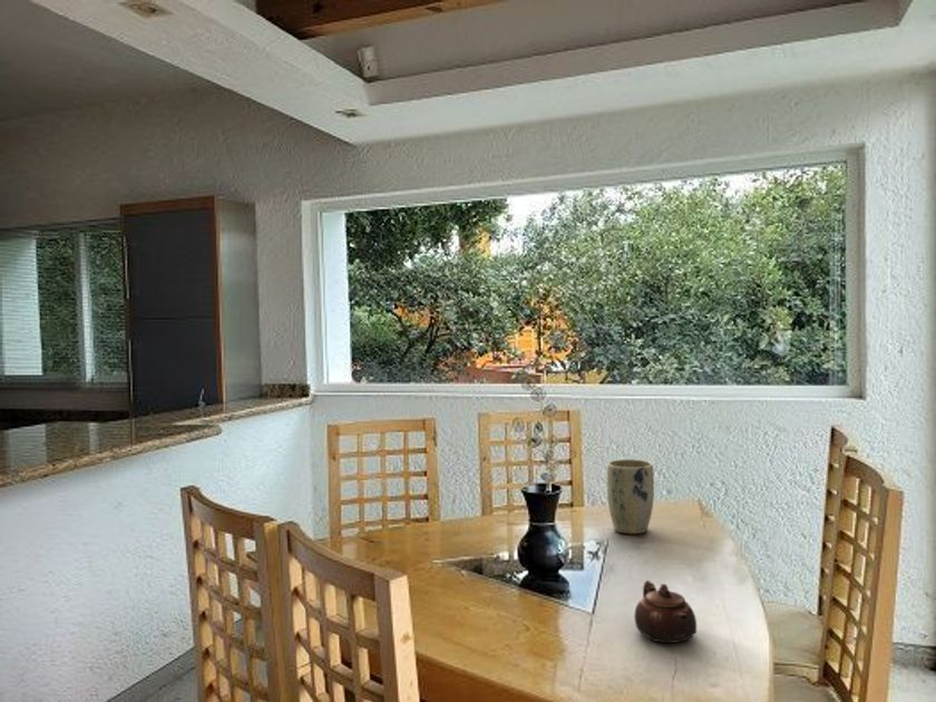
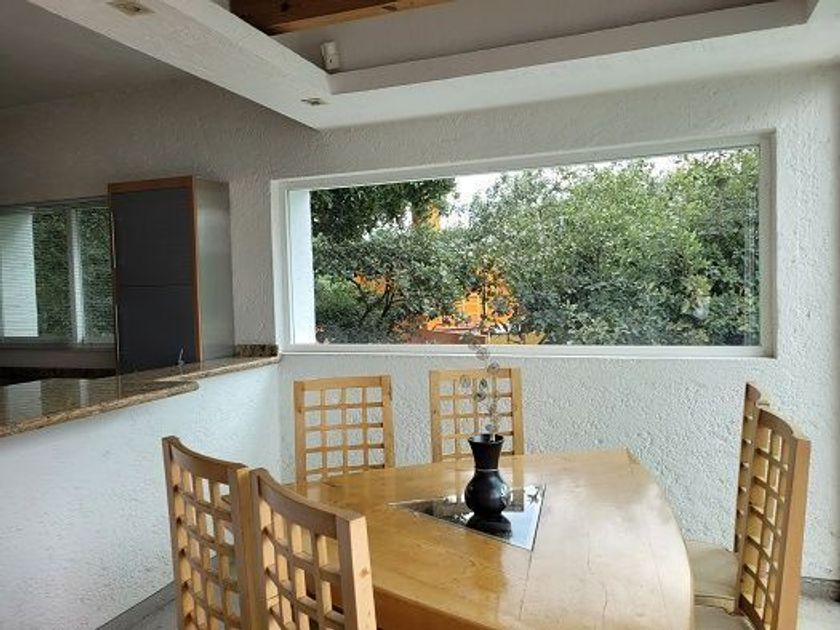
- plant pot [606,458,655,535]
- teapot [634,579,698,644]
